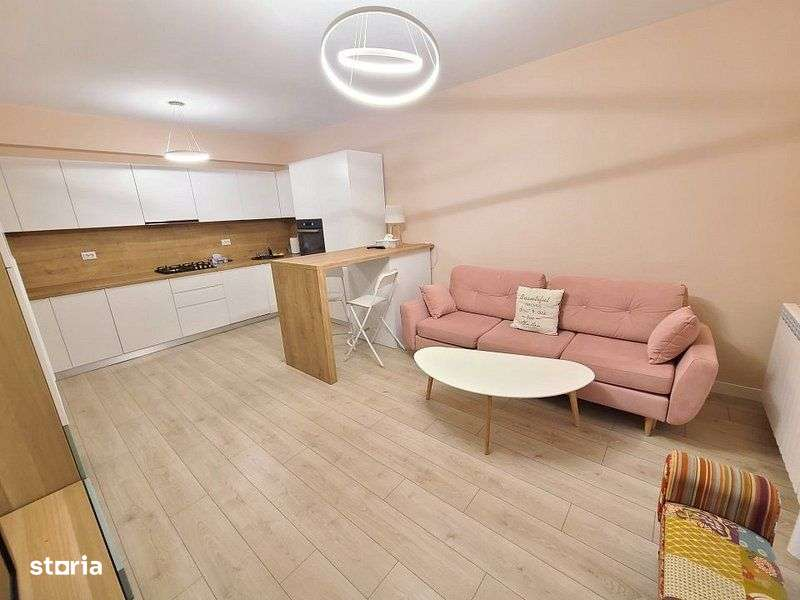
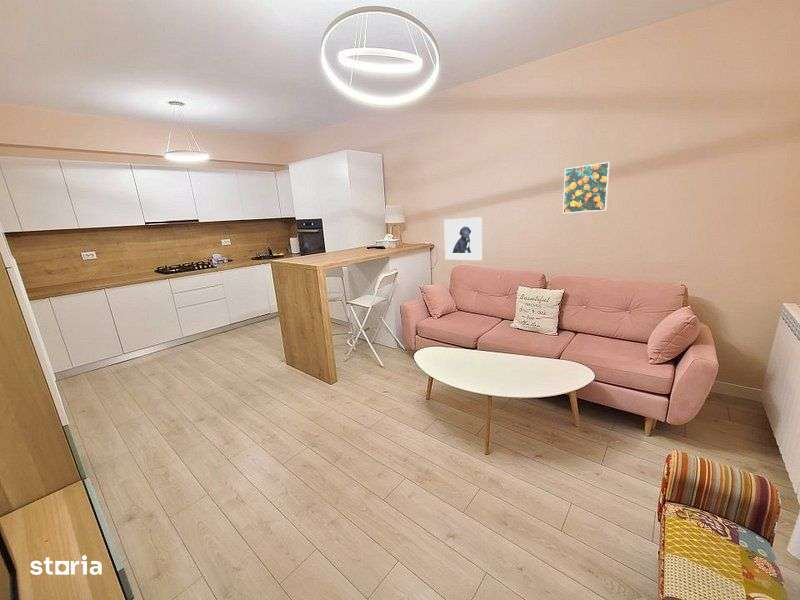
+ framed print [443,216,483,261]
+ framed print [562,161,611,214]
